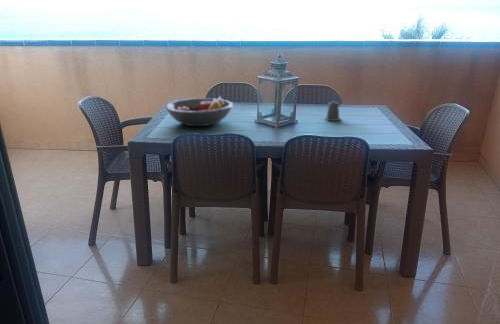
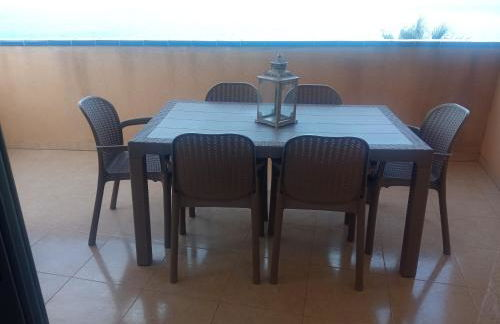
- fruit bowl [164,95,234,127]
- pepper shaker [324,101,342,122]
